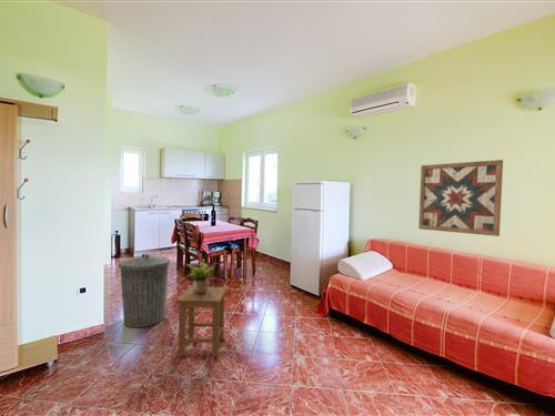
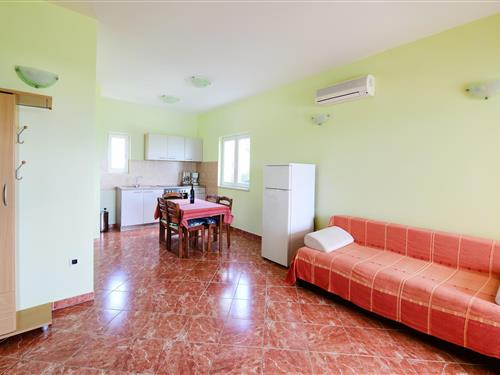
- trash can [118,252,171,328]
- stool [175,286,228,358]
- wall art [417,159,504,237]
- potted plant [185,261,215,294]
